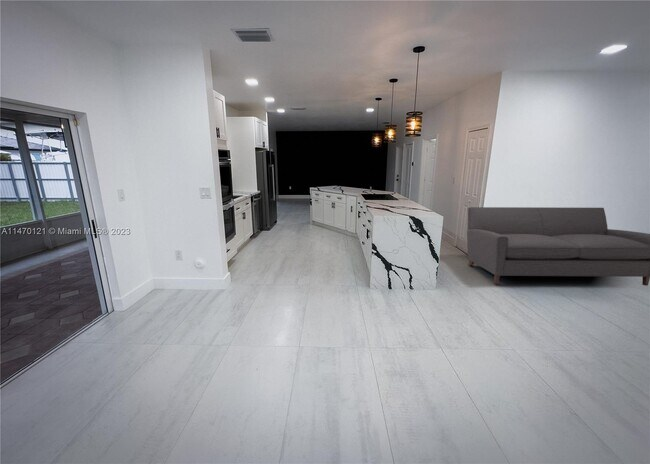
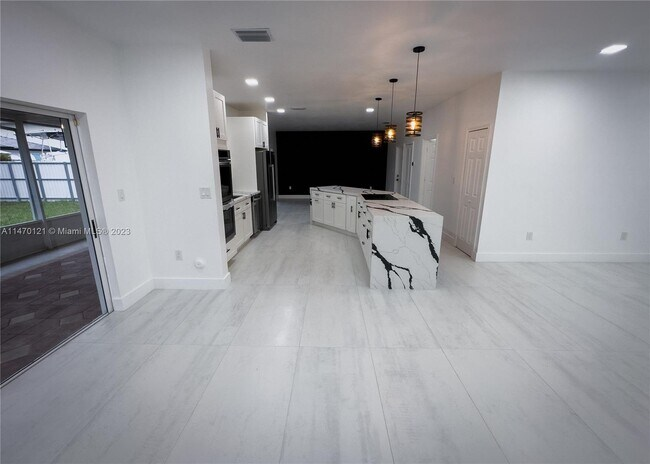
- sofa [466,206,650,287]
